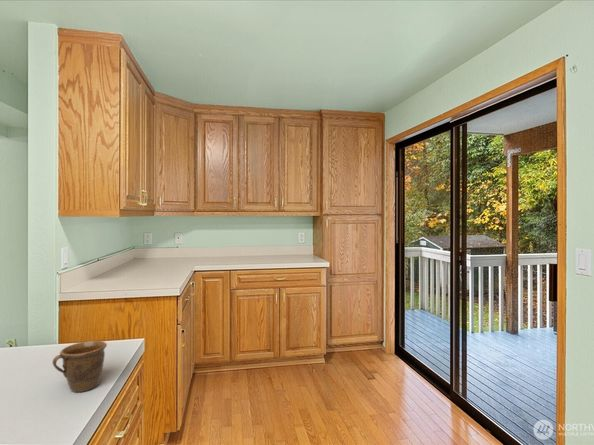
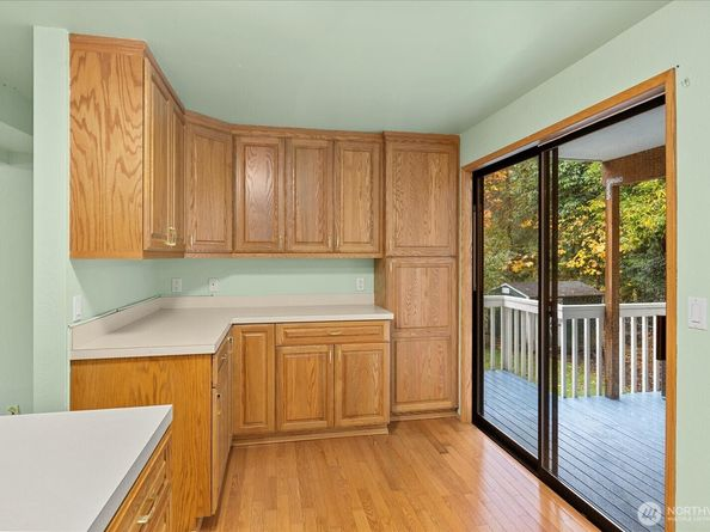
- mug [52,340,108,393]
